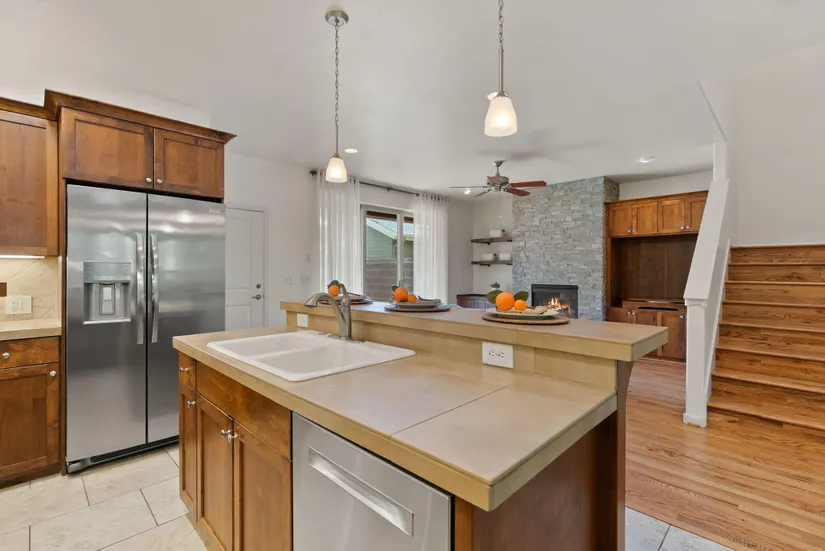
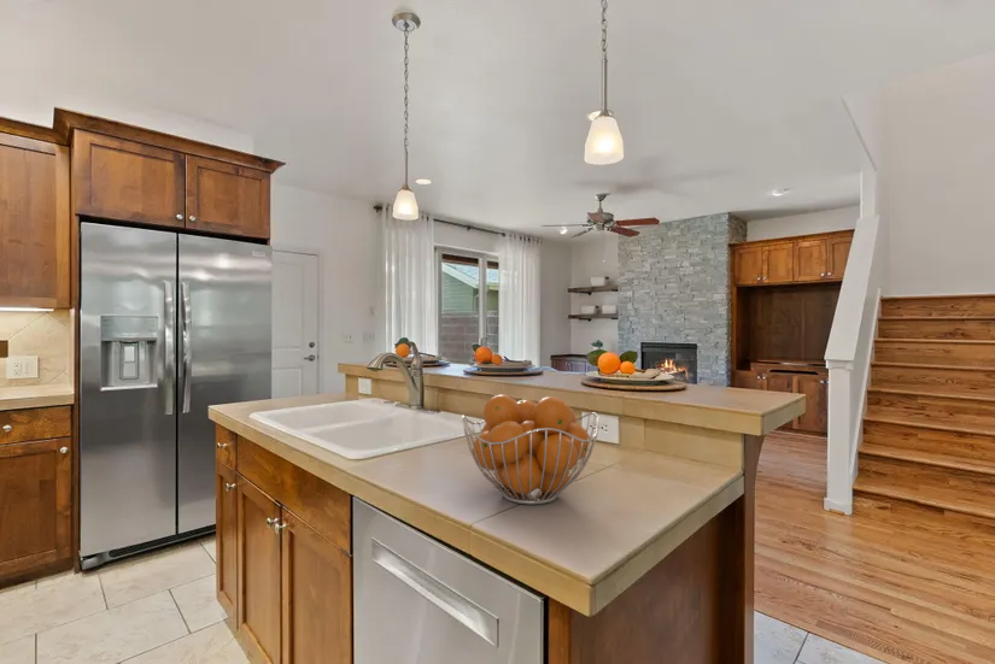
+ fruit basket [461,393,601,506]
